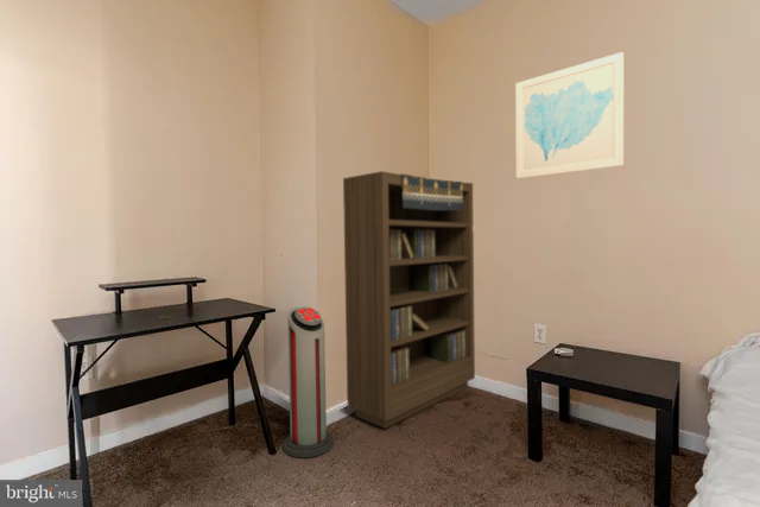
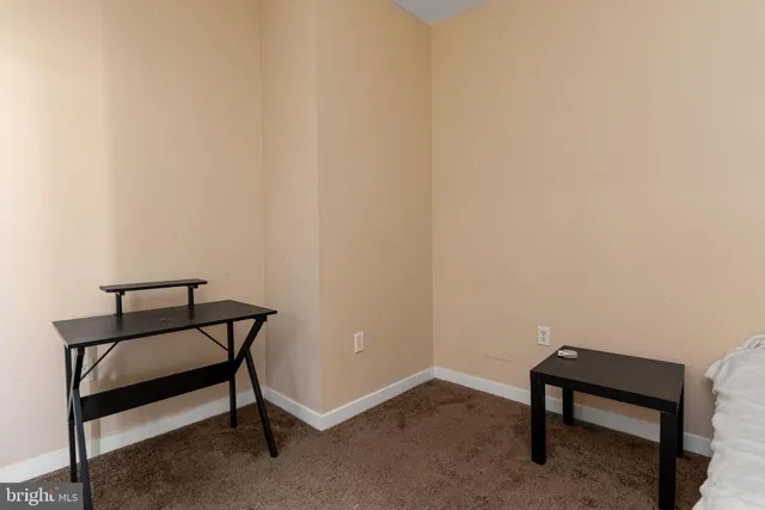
- air purifier [283,306,335,458]
- bookcase [342,170,476,430]
- wall art [514,51,625,179]
